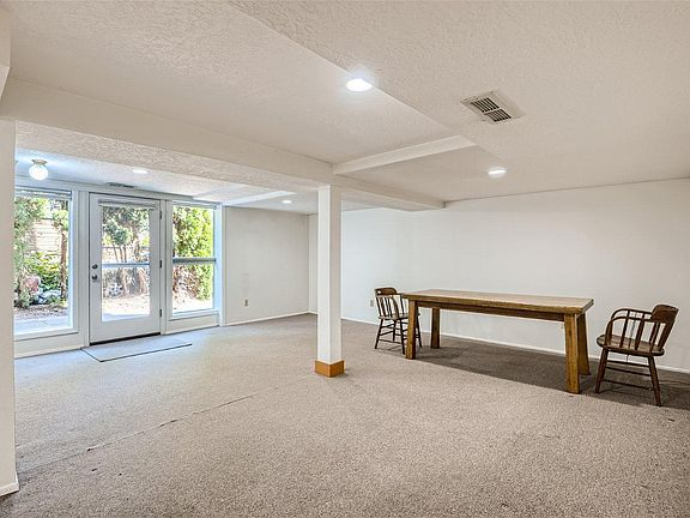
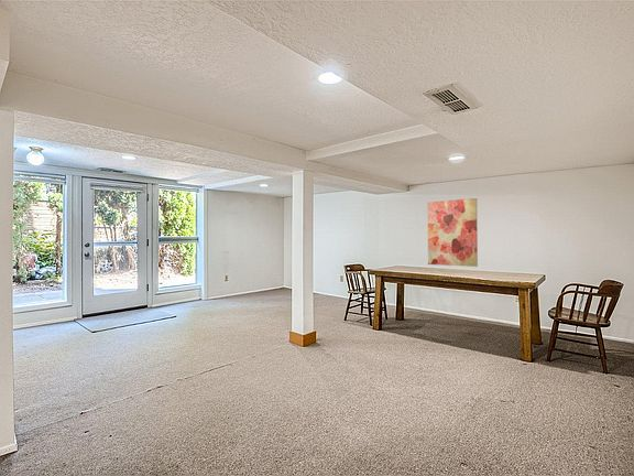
+ wall art [427,197,479,268]
